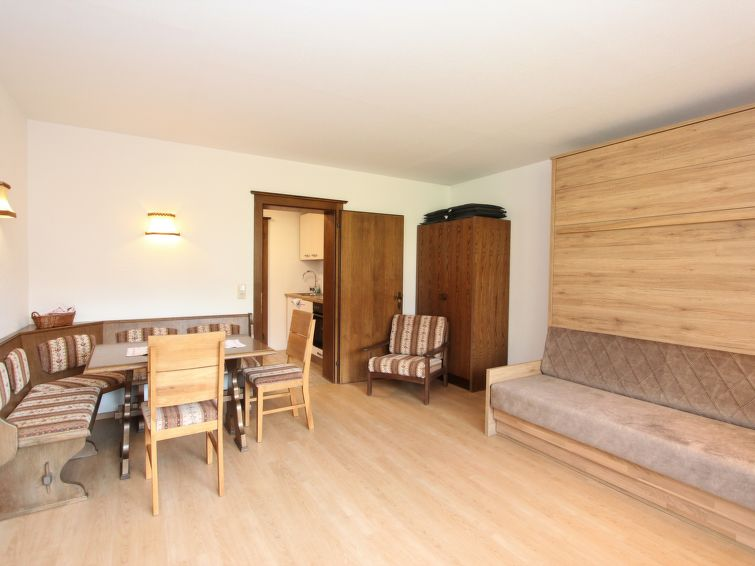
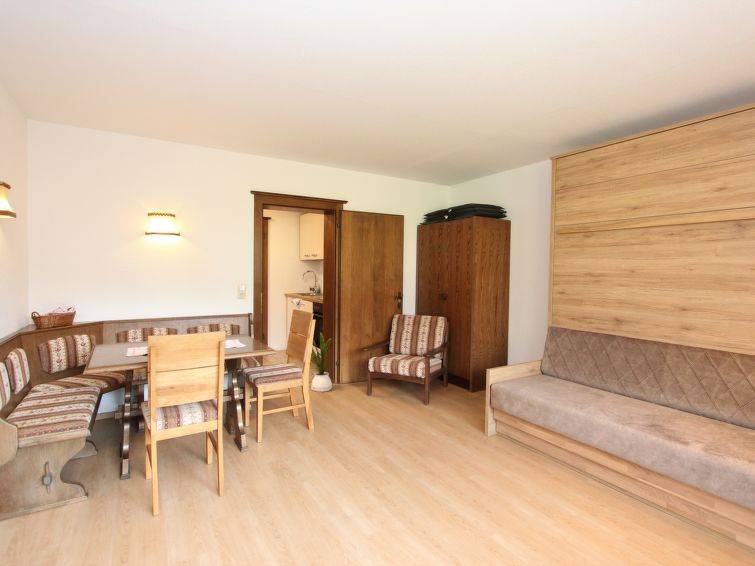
+ house plant [309,331,337,393]
